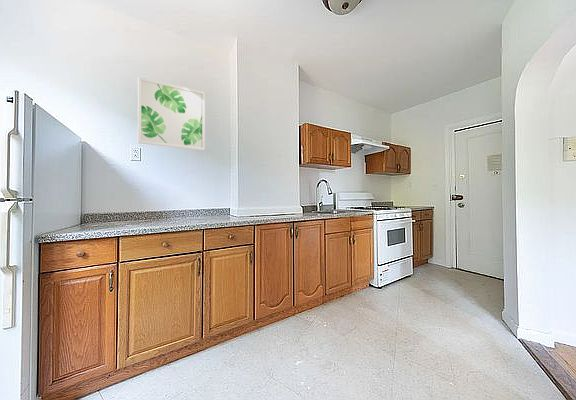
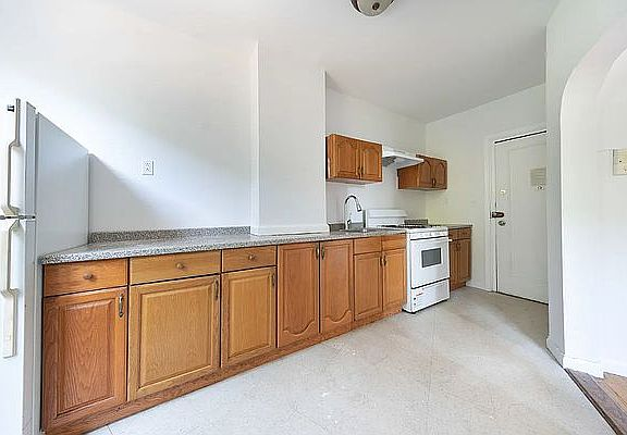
- wall art [137,76,206,152]
